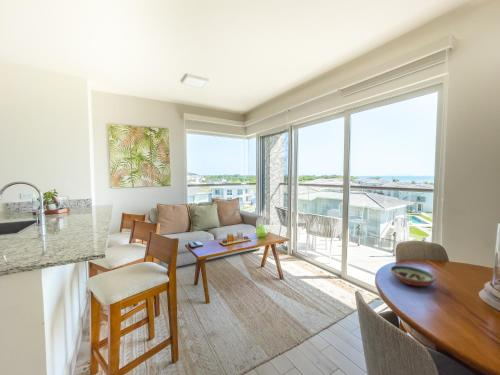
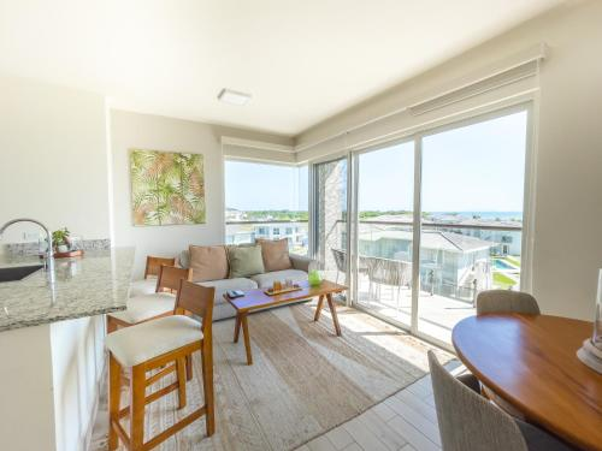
- decorative bowl [389,265,437,287]
